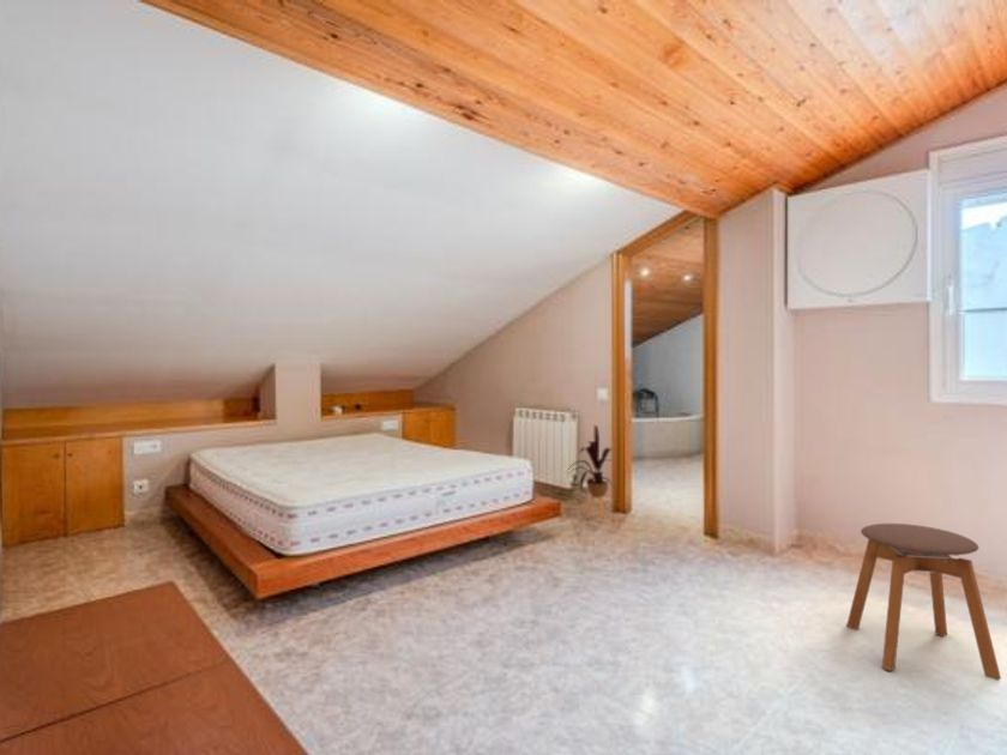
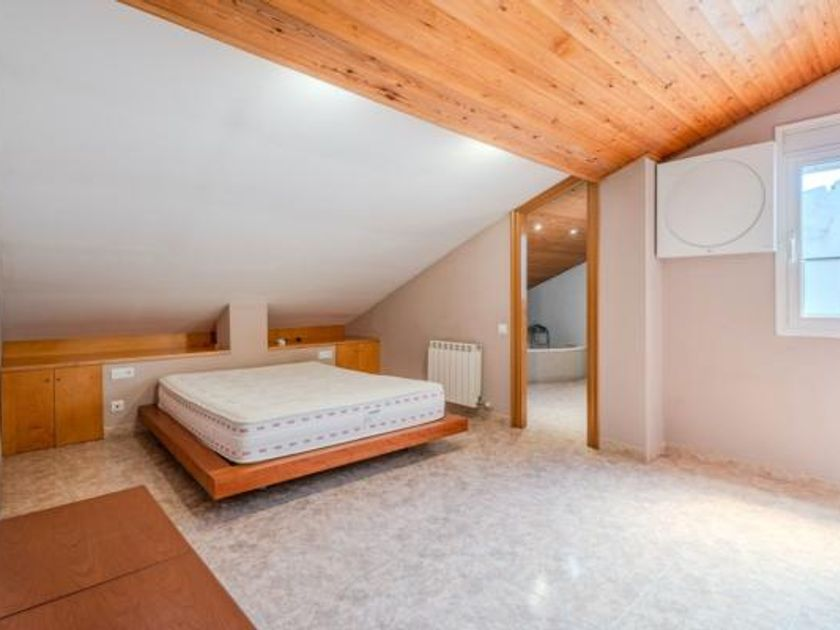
- house plant [565,424,614,524]
- stool [845,523,1002,682]
